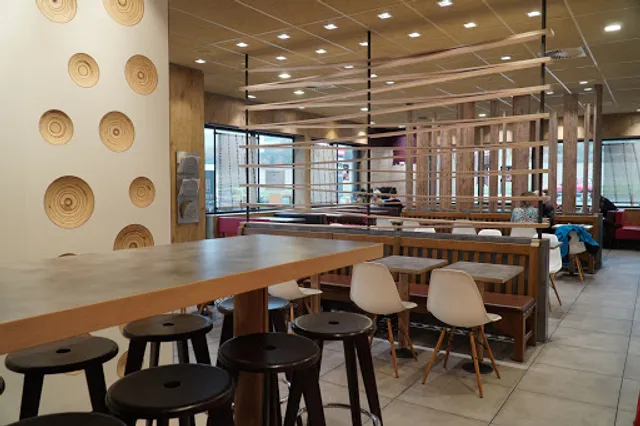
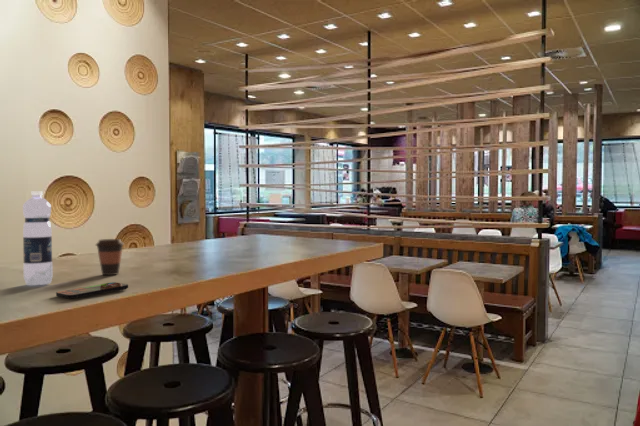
+ water bottle [22,190,54,286]
+ coffee cup [95,238,125,276]
+ smartphone [55,281,129,299]
